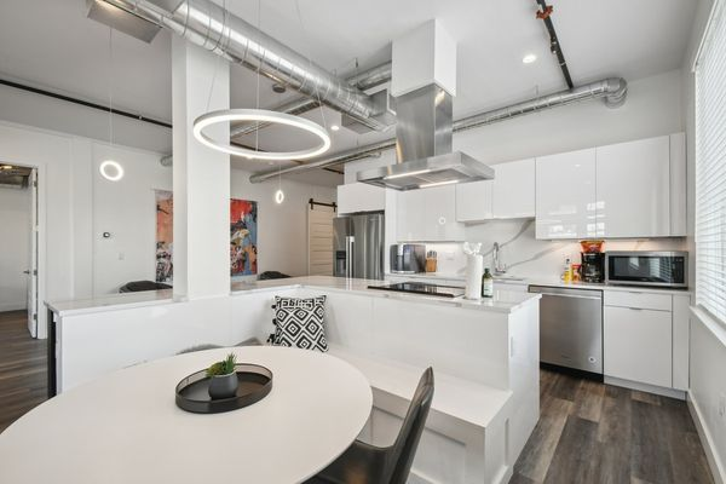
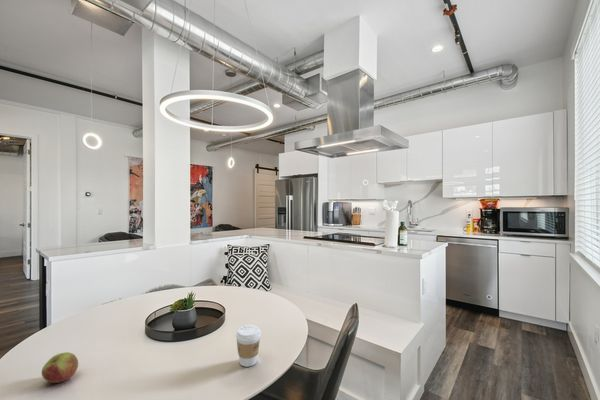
+ apple [41,351,79,384]
+ coffee cup [235,324,262,368]
